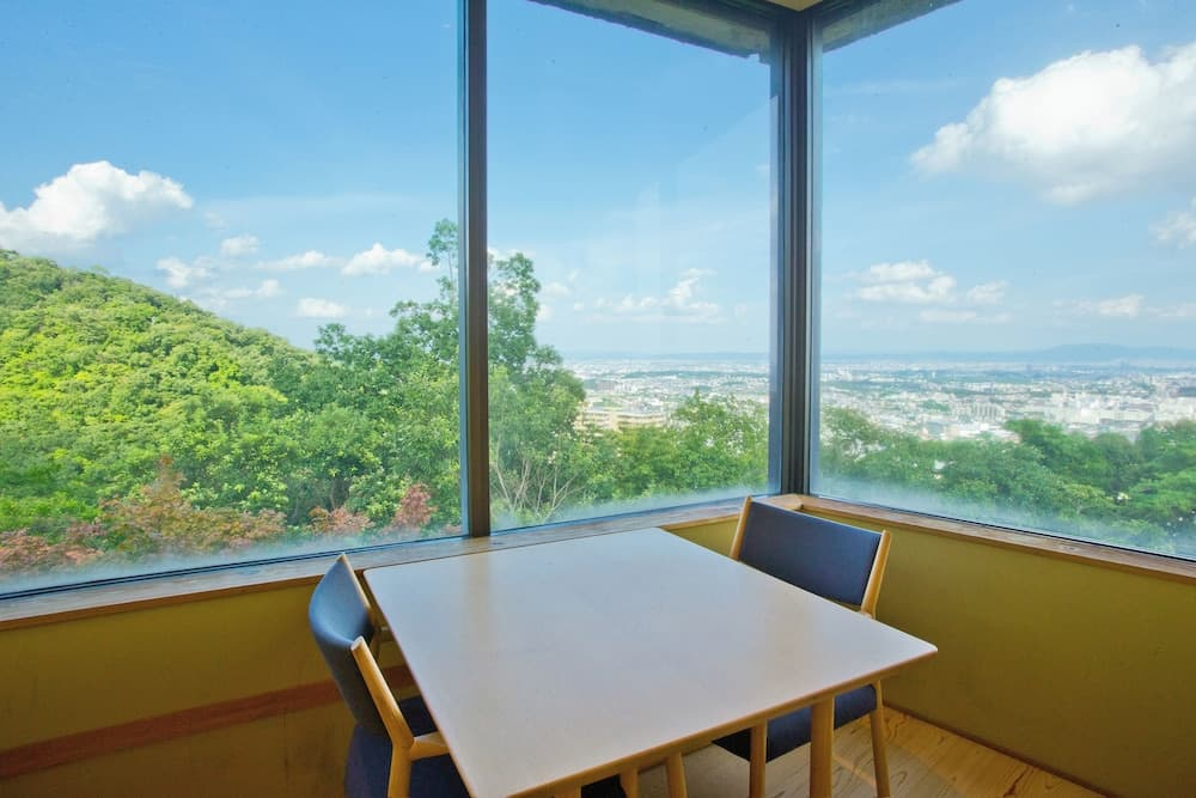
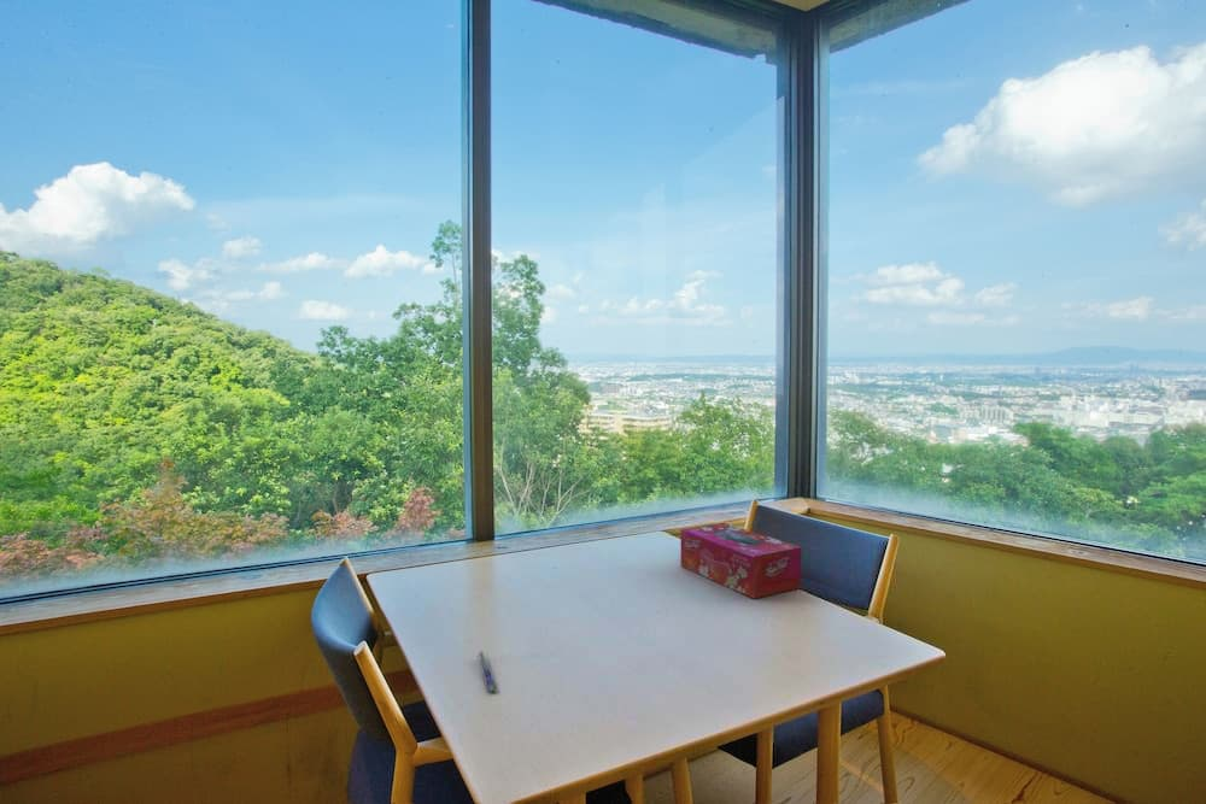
+ tissue box [679,522,802,600]
+ pen [475,650,499,693]
